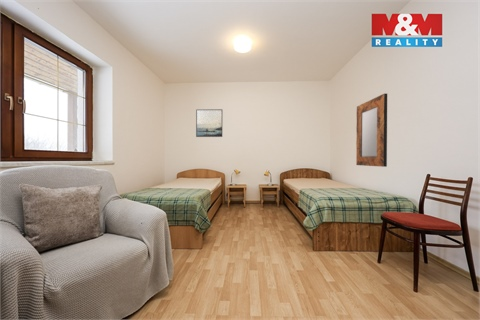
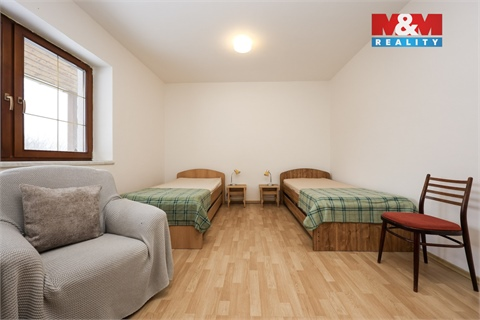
- home mirror [355,93,388,168]
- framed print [195,108,223,138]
